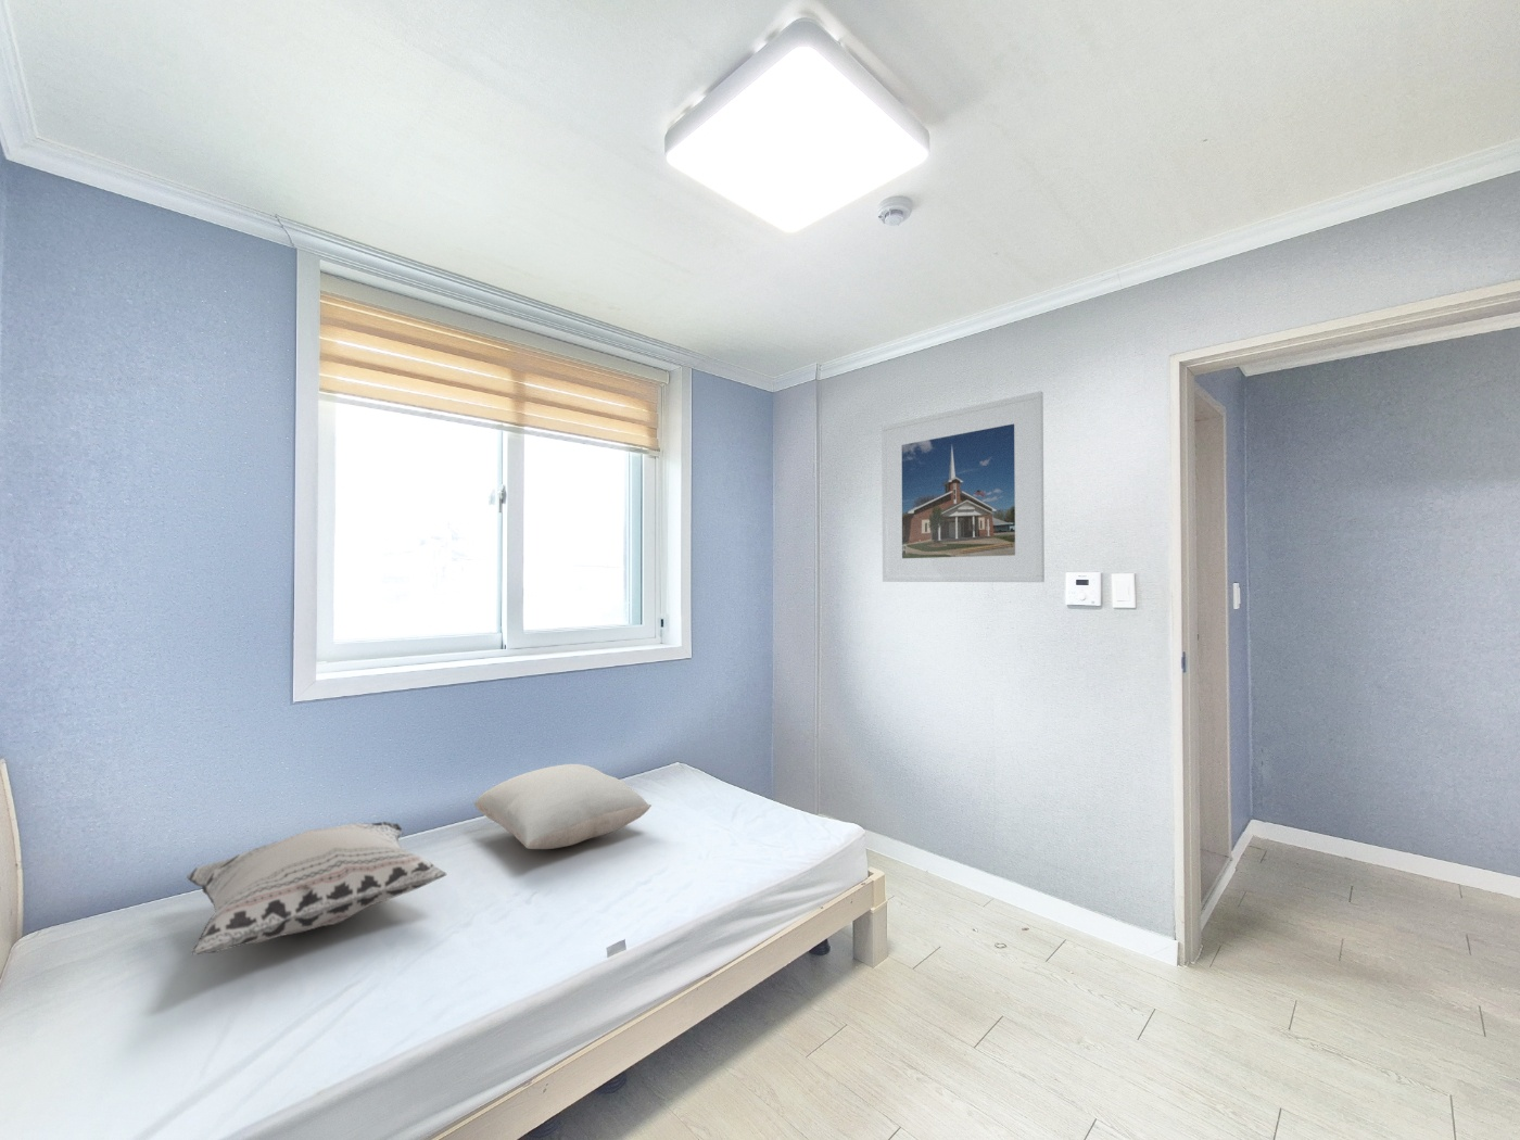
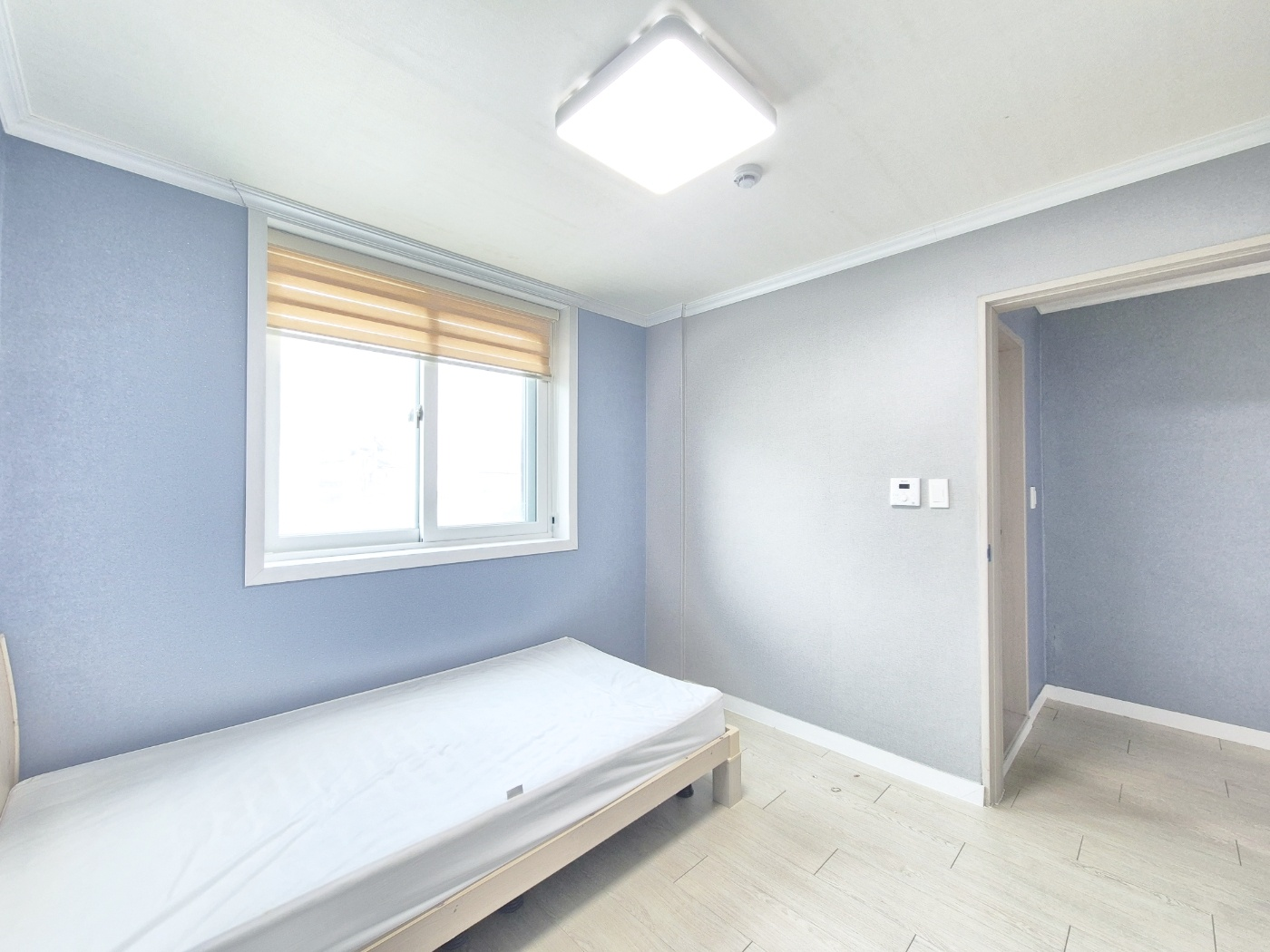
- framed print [881,389,1046,583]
- pillow [474,763,652,850]
- decorative pillow [187,820,449,957]
